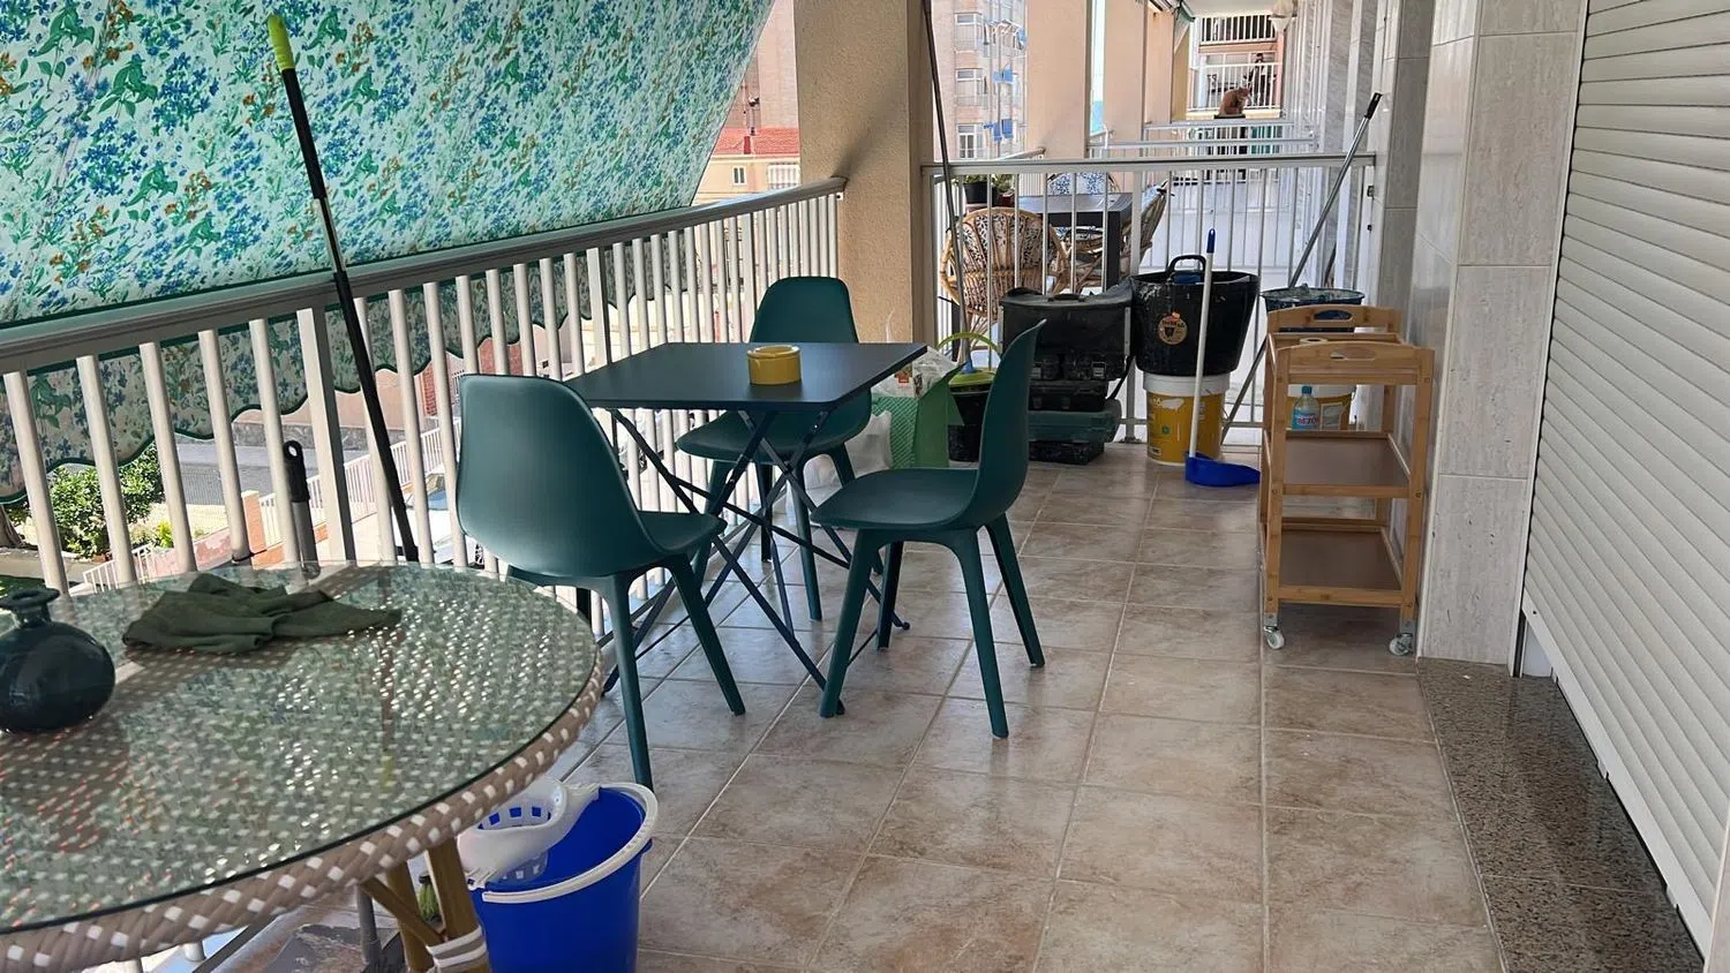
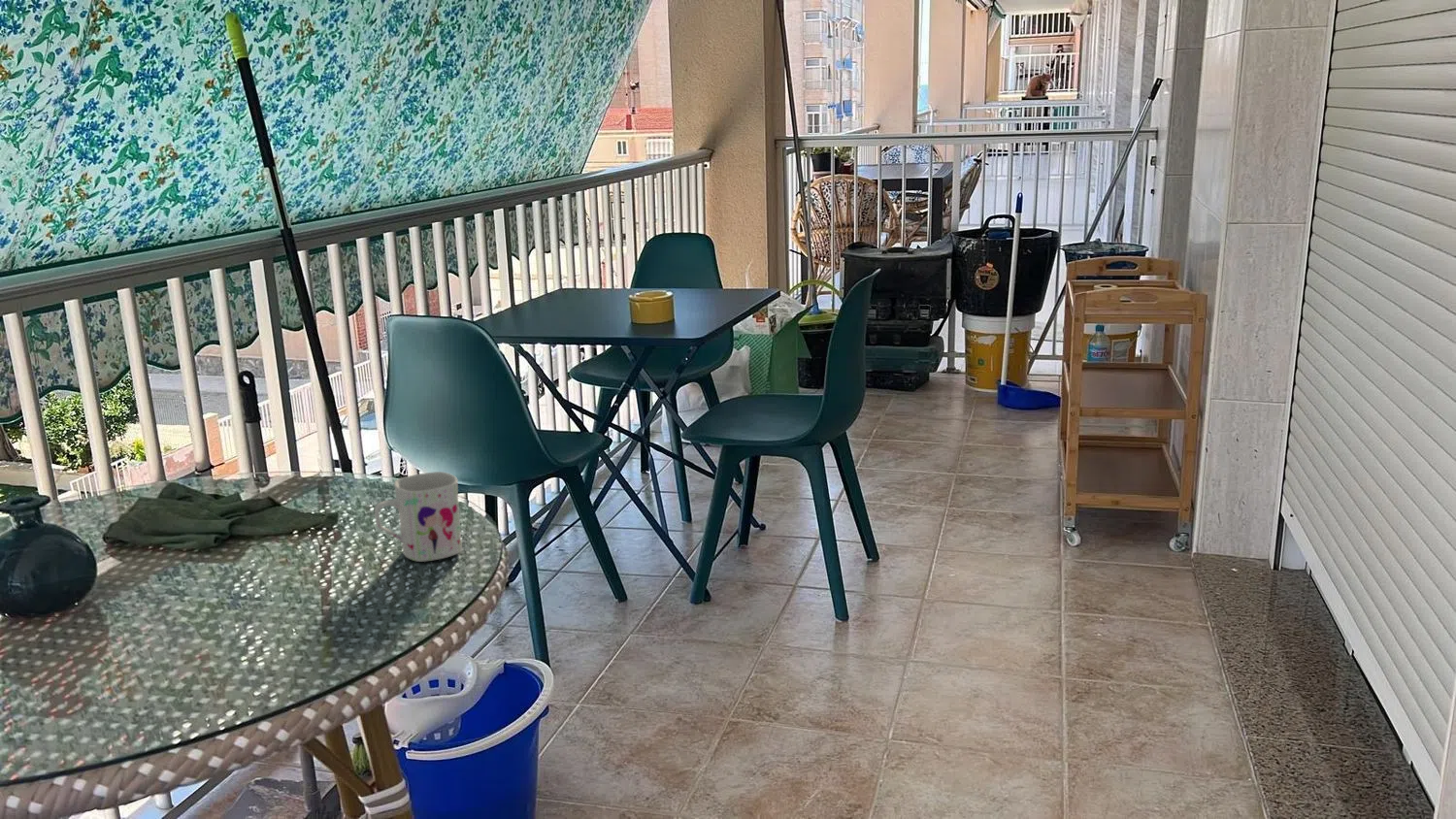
+ mug [374,471,463,563]
